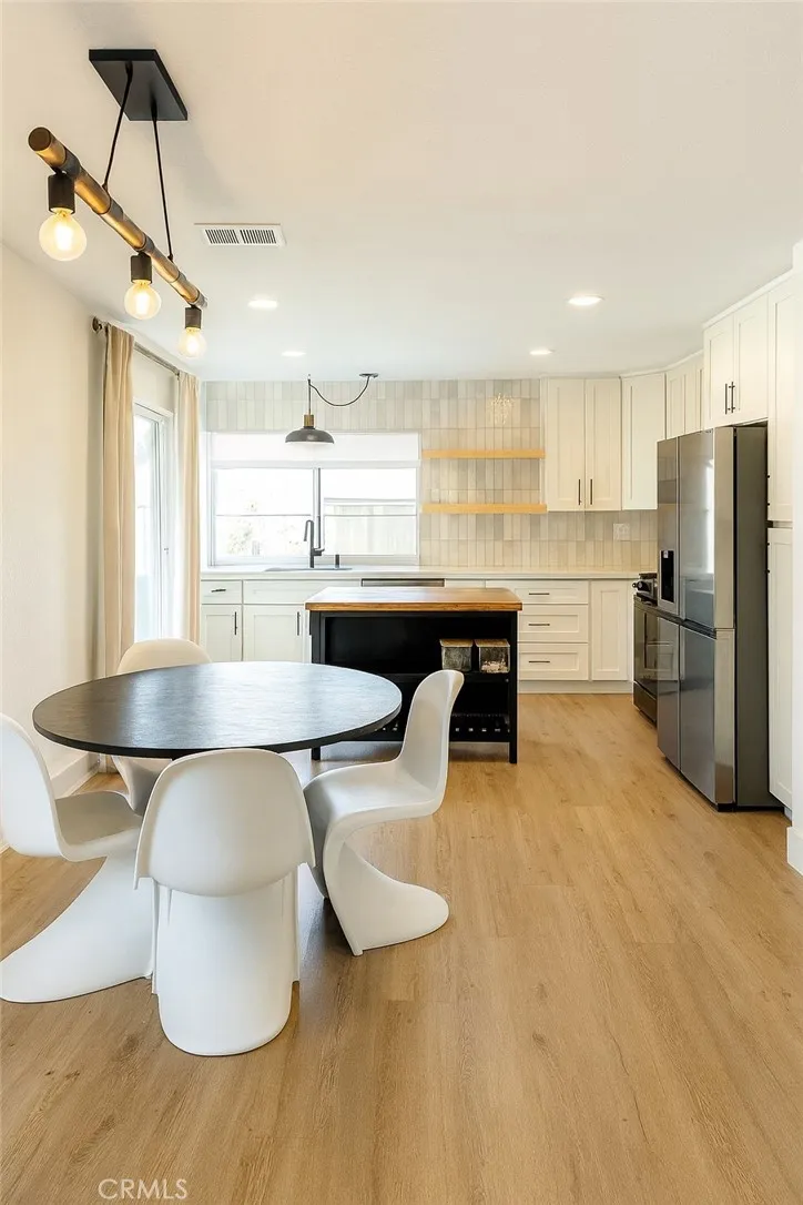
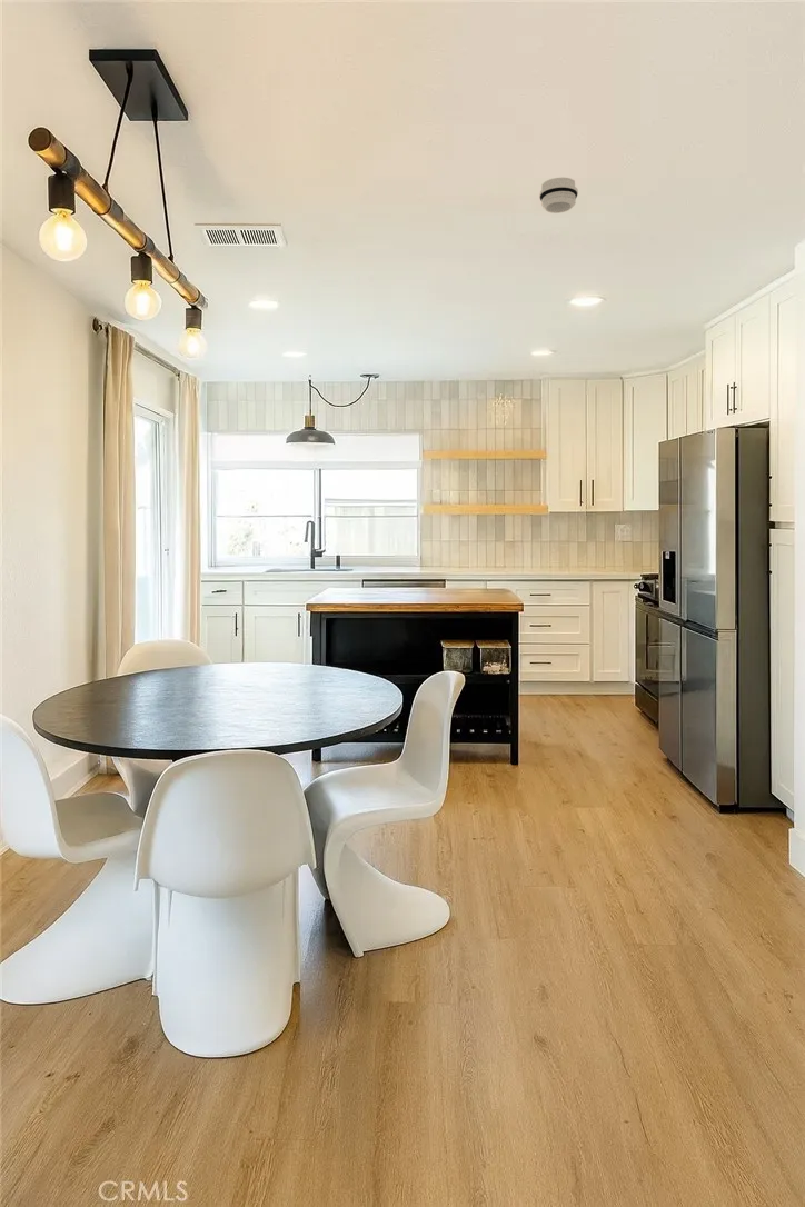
+ smoke detector [538,177,579,215]
